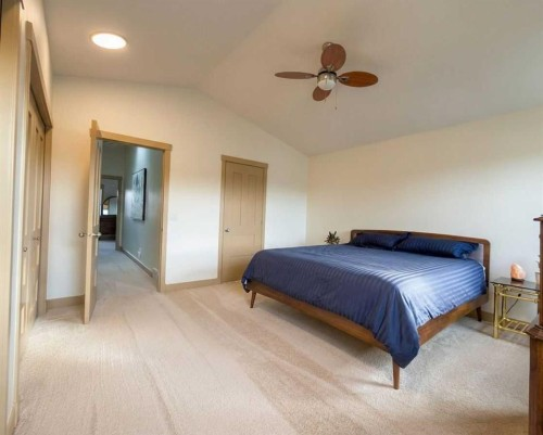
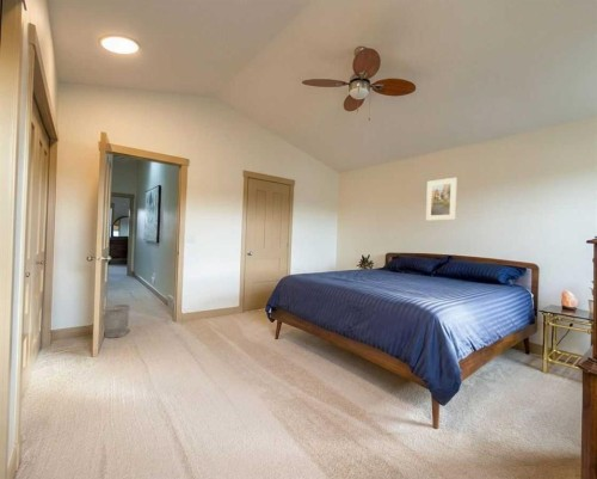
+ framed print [425,177,457,222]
+ wastebasket [103,303,131,339]
